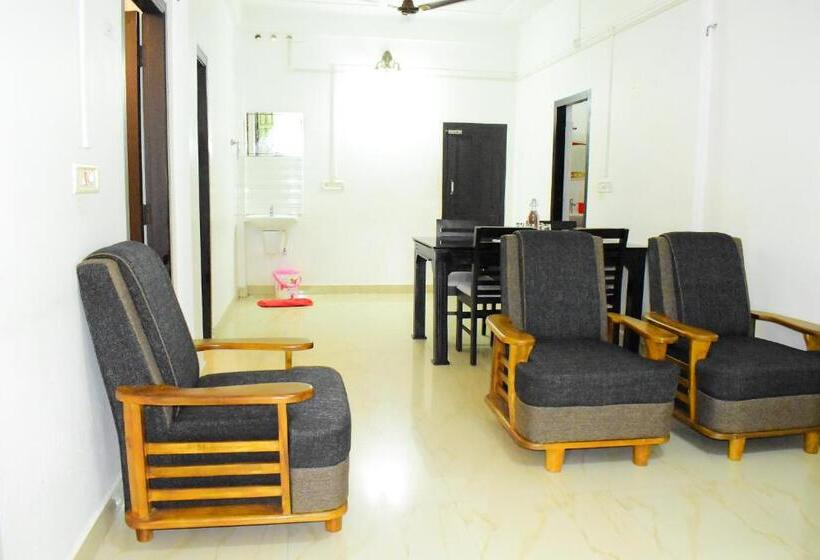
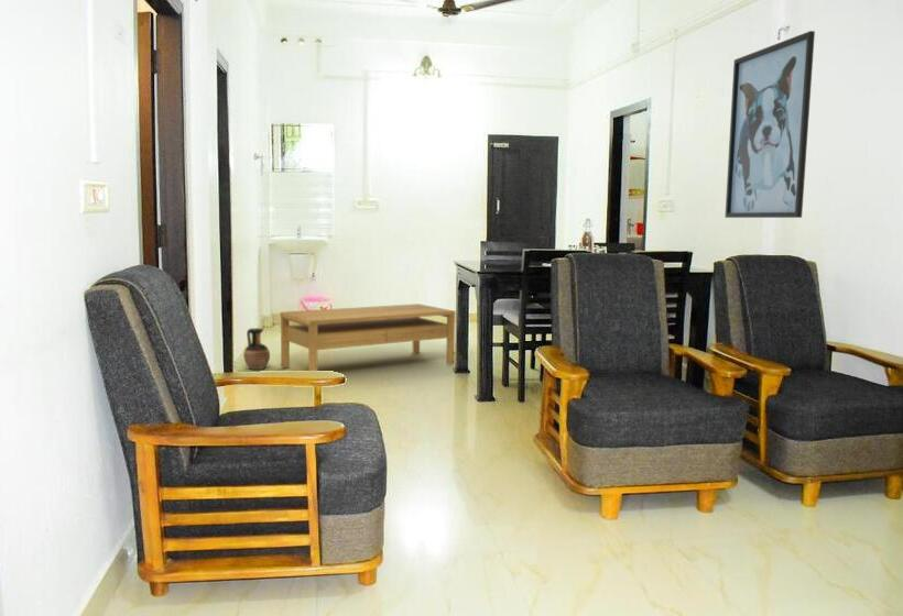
+ coffee table [279,302,456,372]
+ wall art [724,30,816,219]
+ ceramic jug [242,327,271,371]
